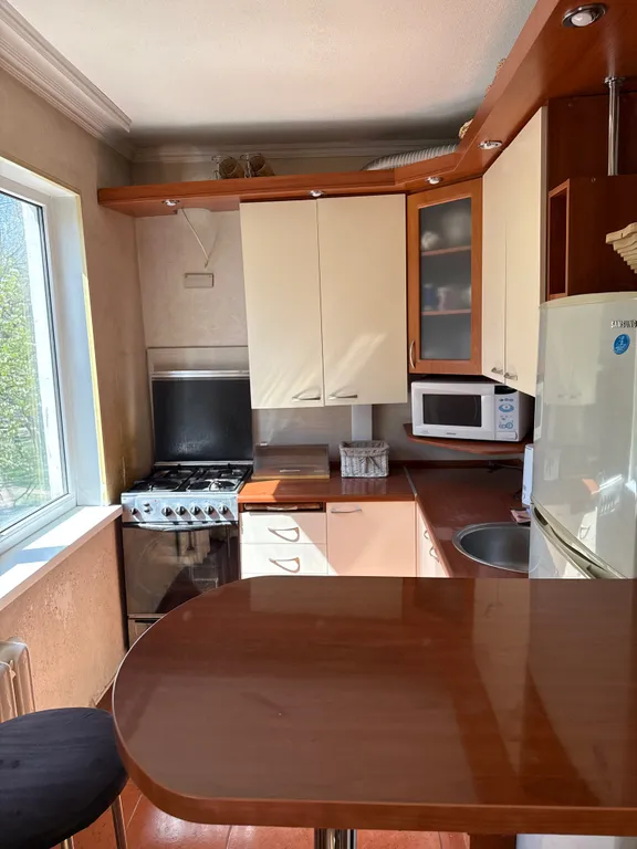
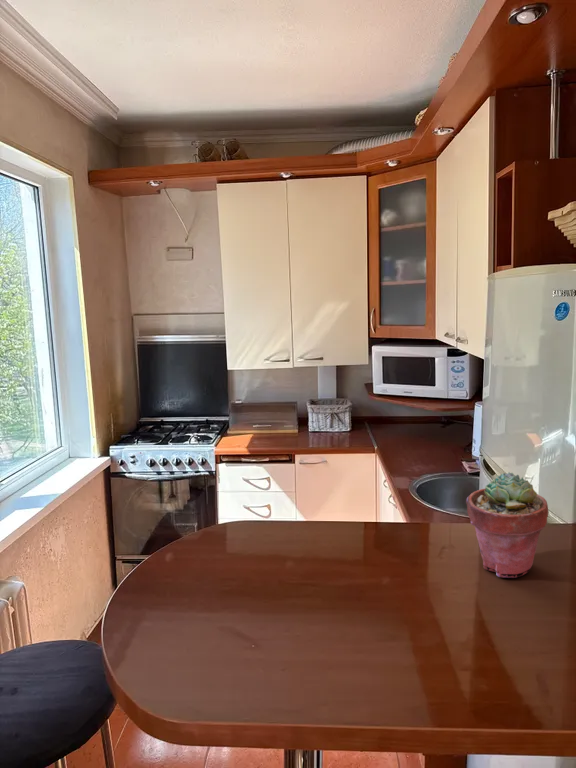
+ potted succulent [465,471,549,579]
